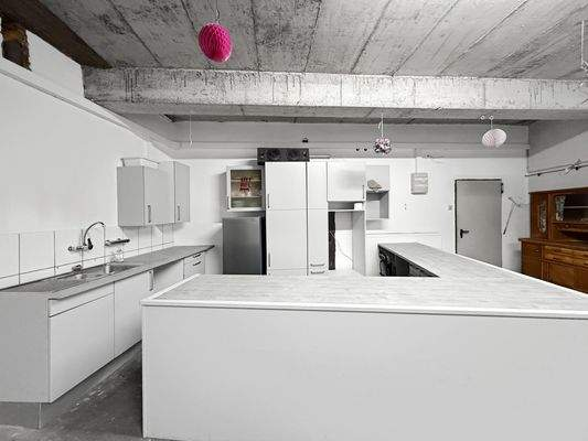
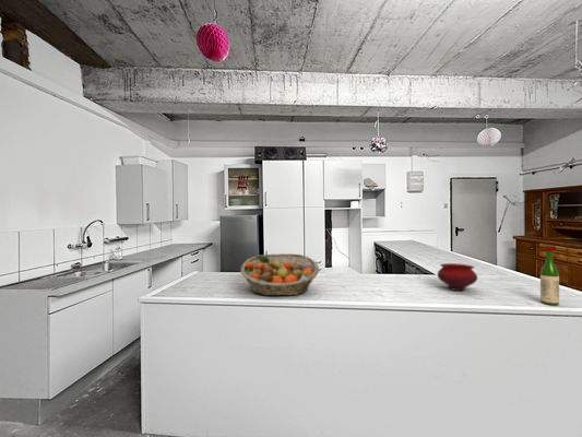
+ fruit basket [239,252,320,297]
+ bowl [436,262,478,292]
+ wine bottle [539,247,560,306]
